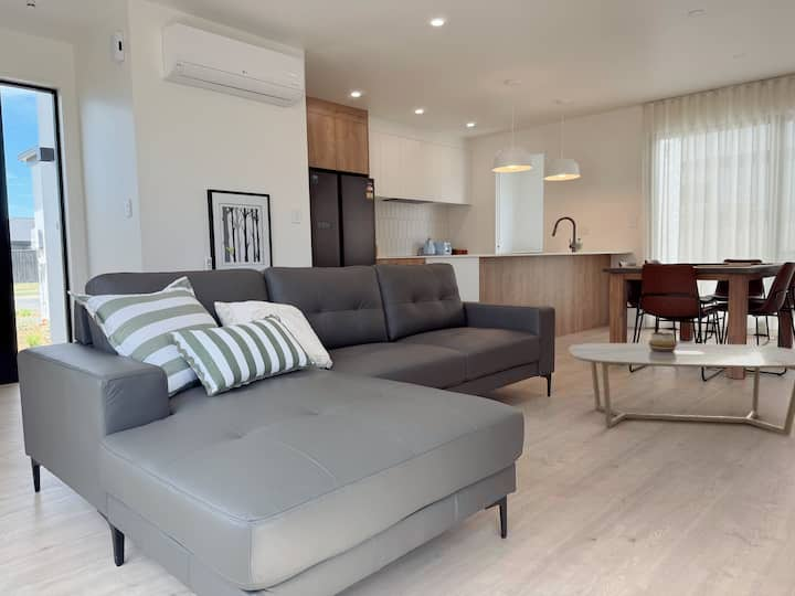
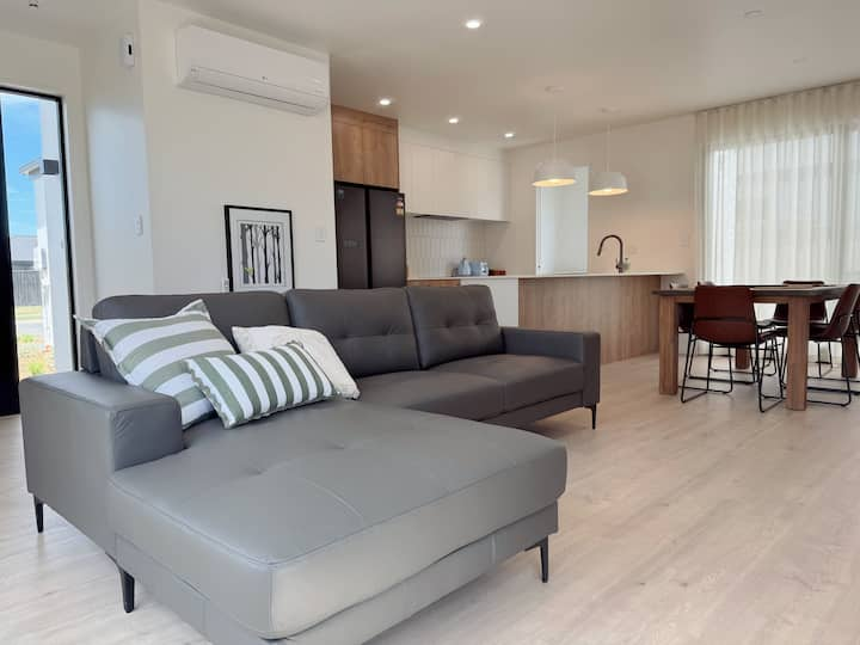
- decorative bowl [648,331,678,352]
- coffee table [568,342,795,436]
